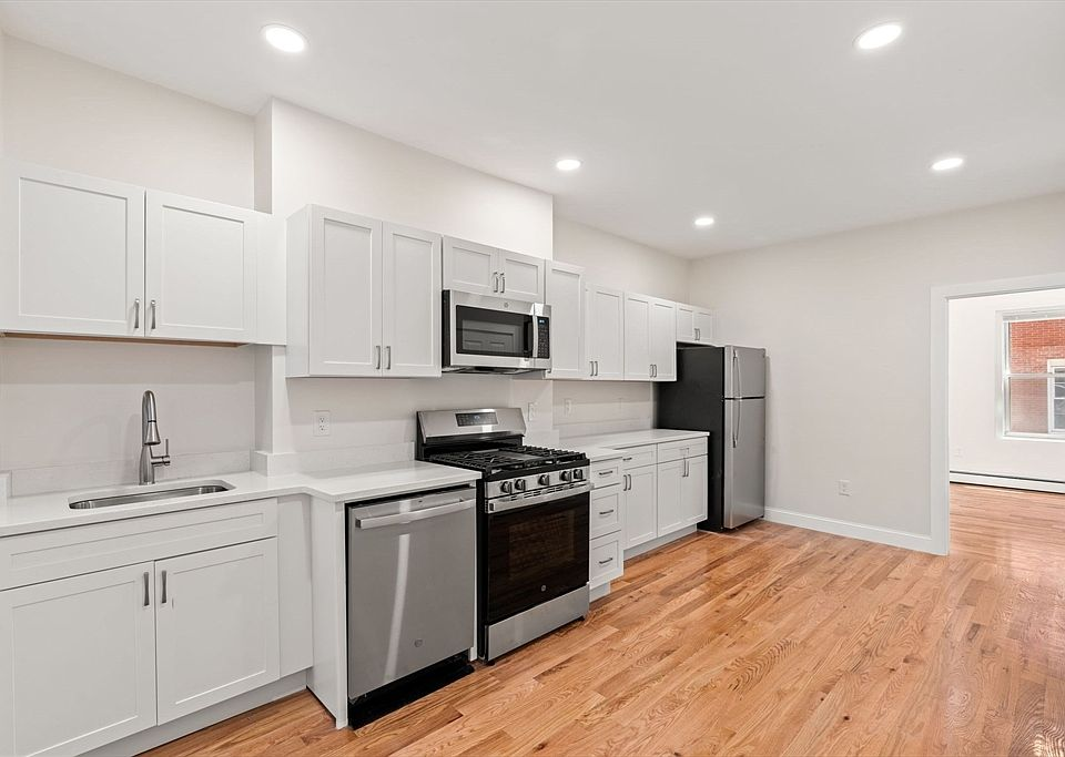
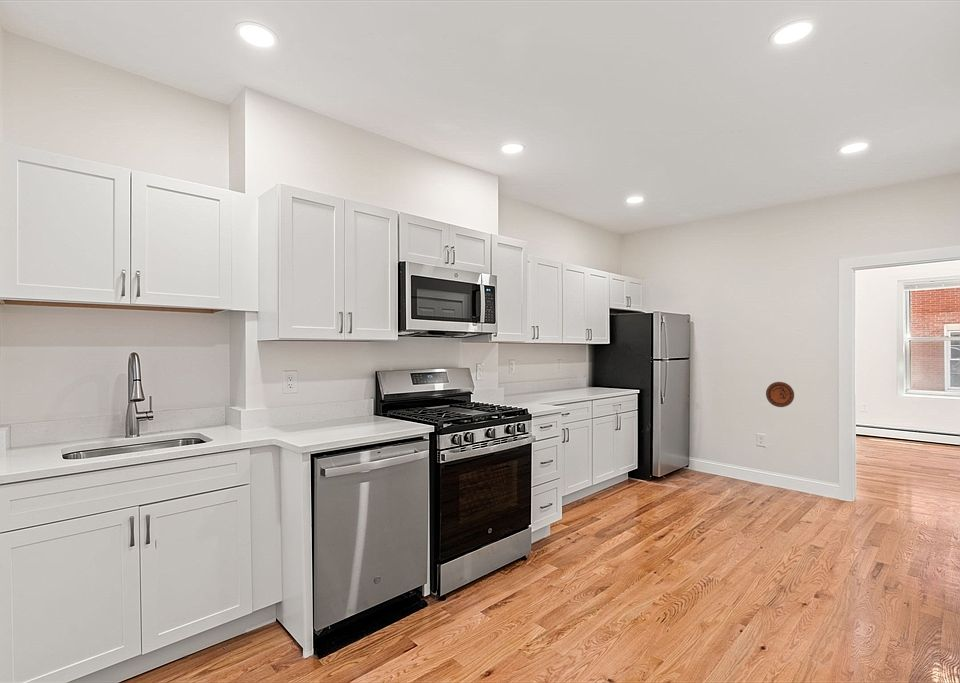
+ decorative plate [765,381,795,408]
